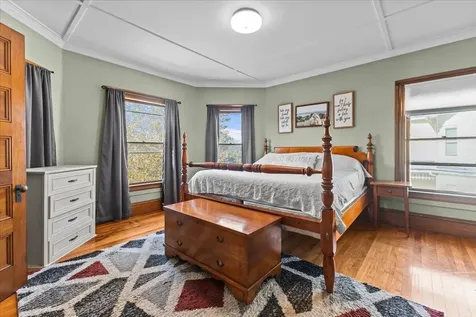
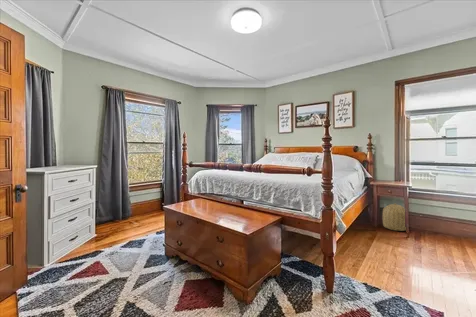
+ basket [382,203,407,232]
